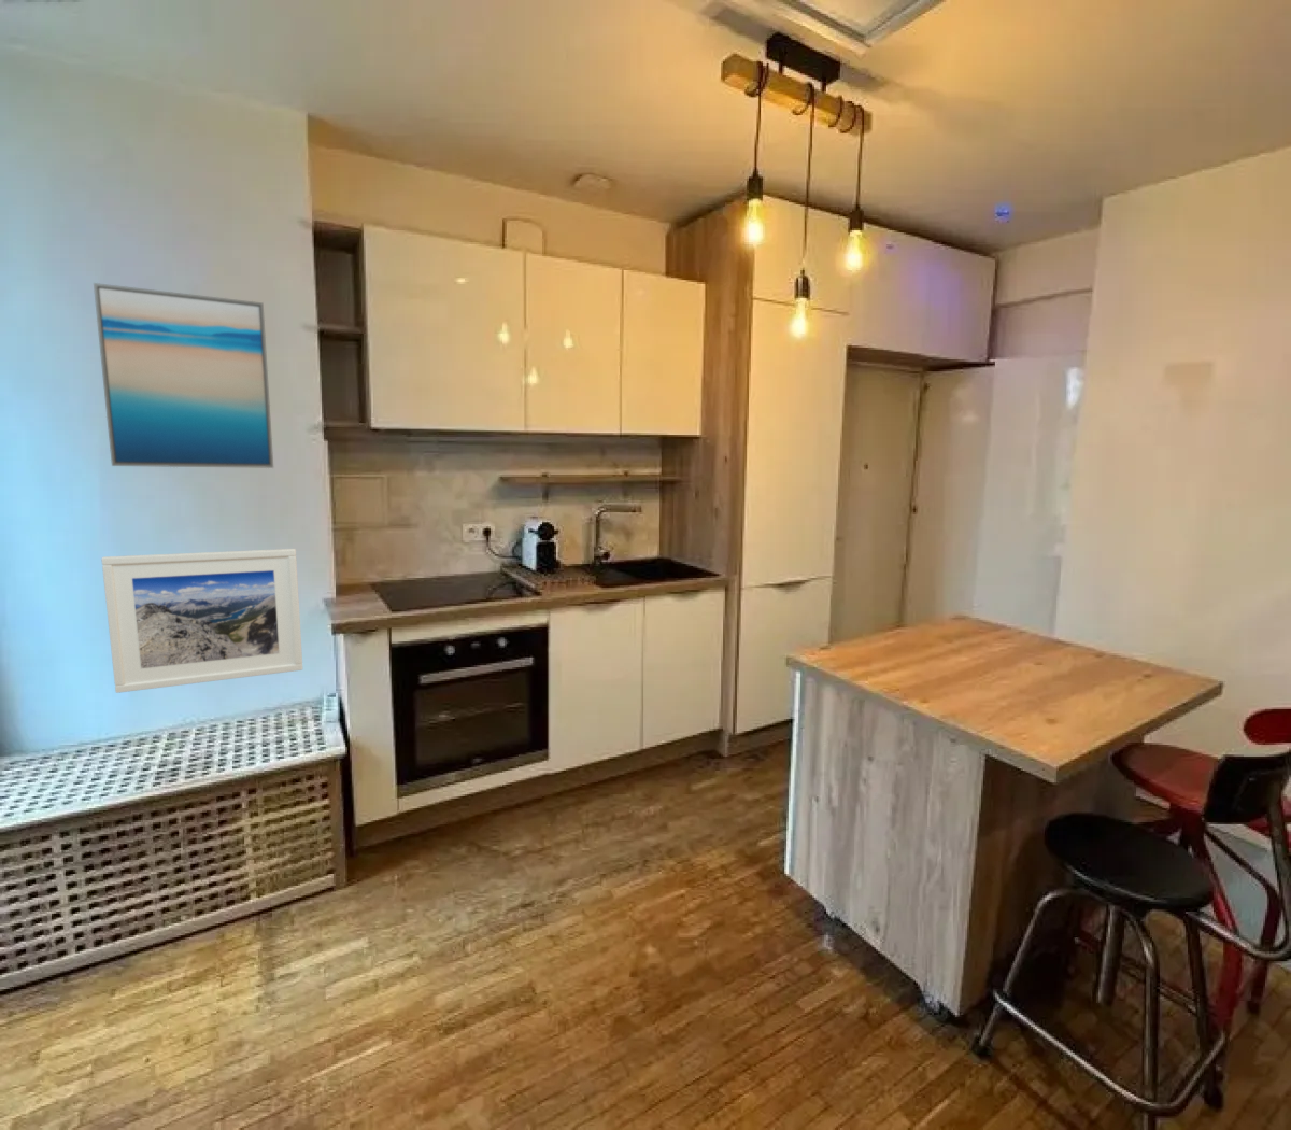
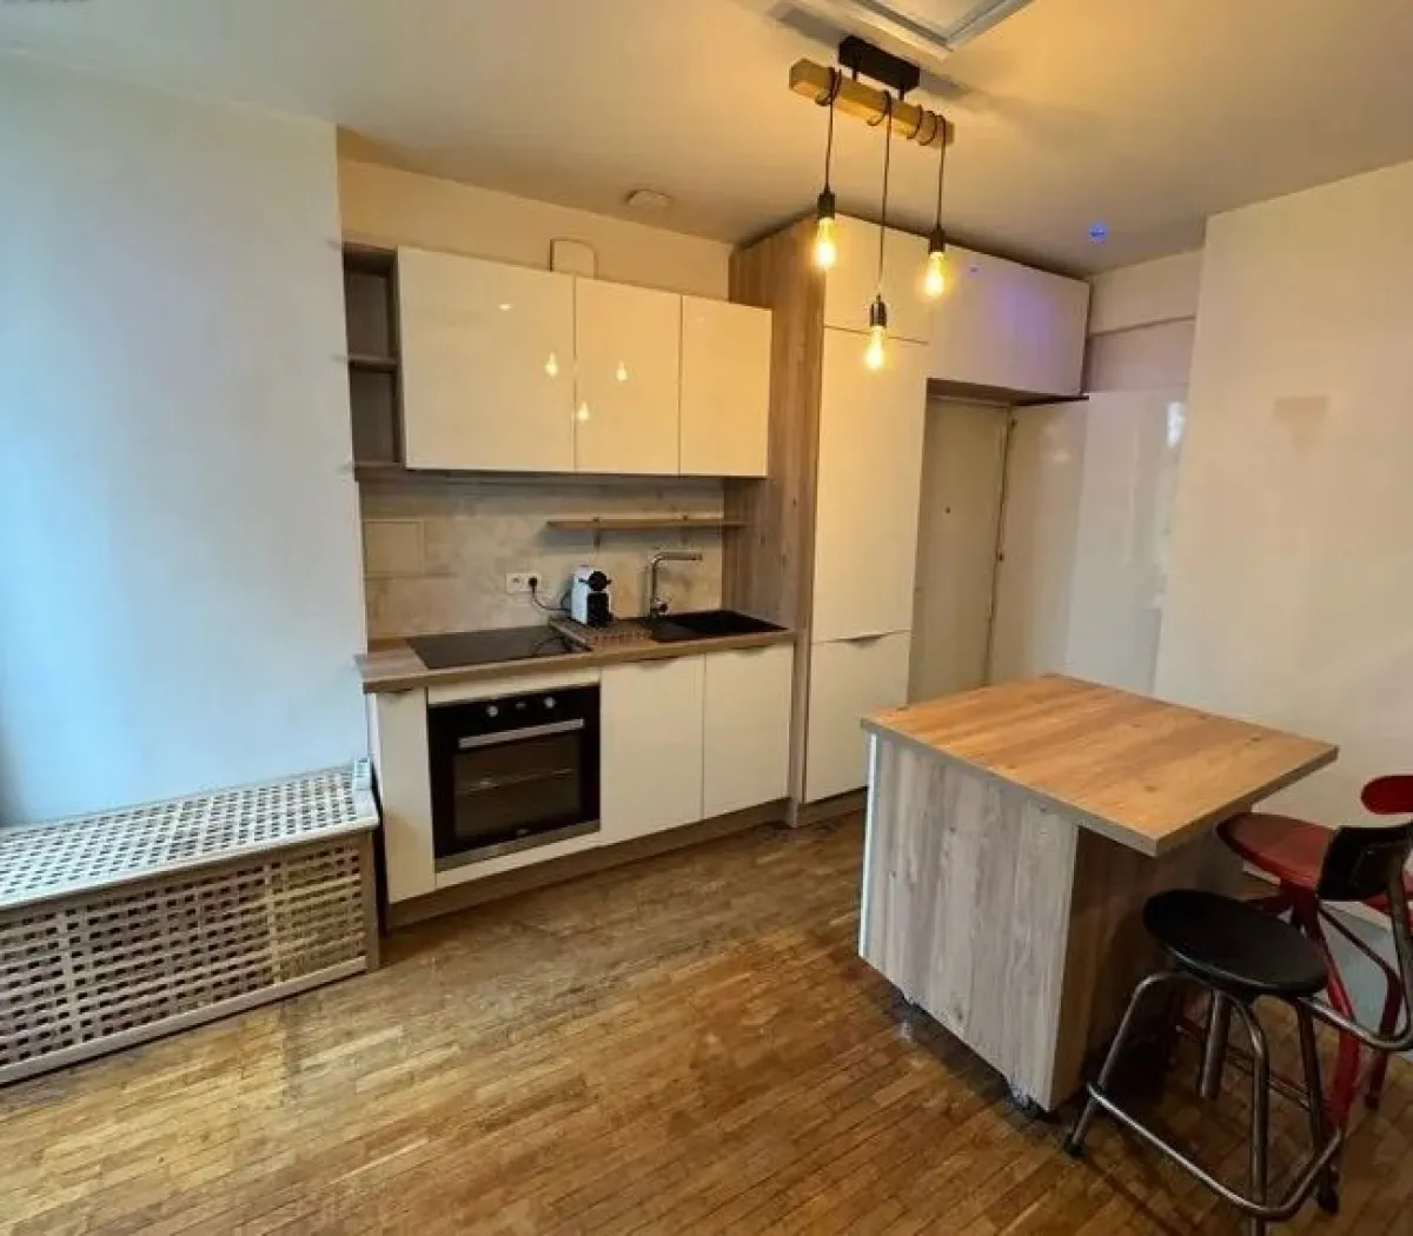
- wall art [92,282,274,469]
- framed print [100,548,303,694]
